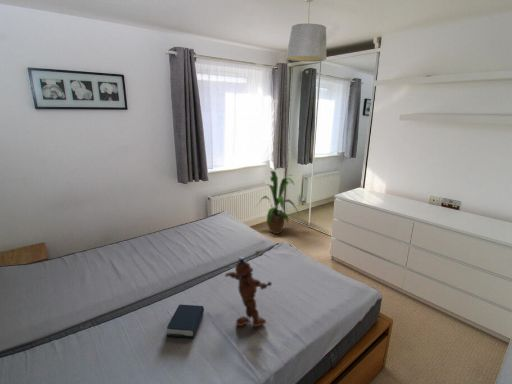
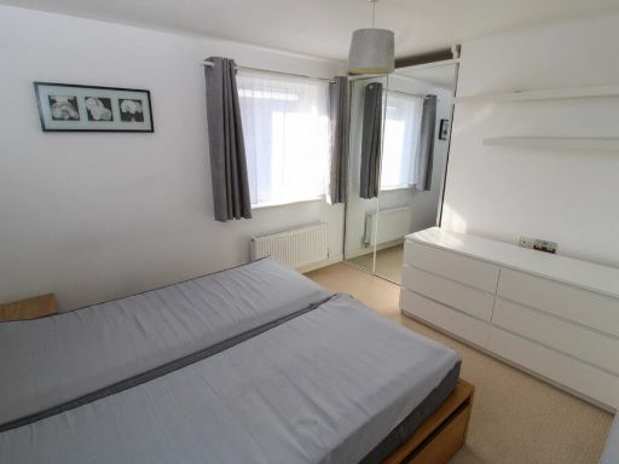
- teddy bear [224,256,273,328]
- book [166,304,205,339]
- house plant [255,170,301,235]
